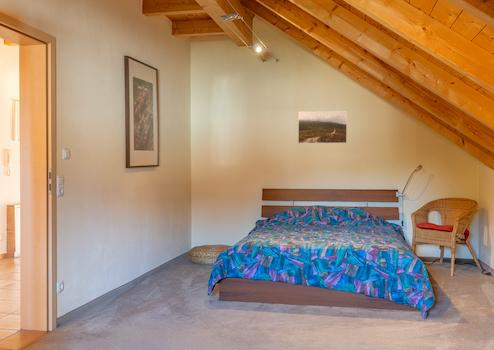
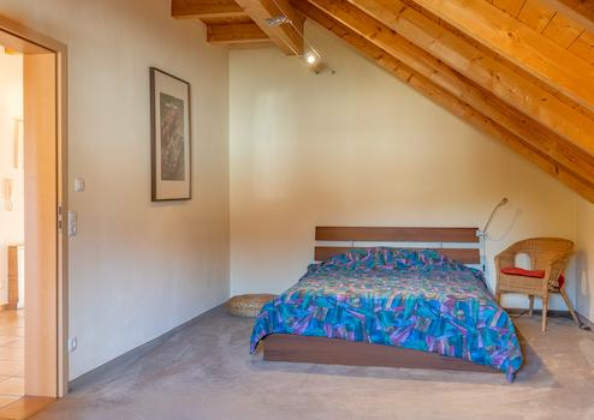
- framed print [297,109,348,144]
